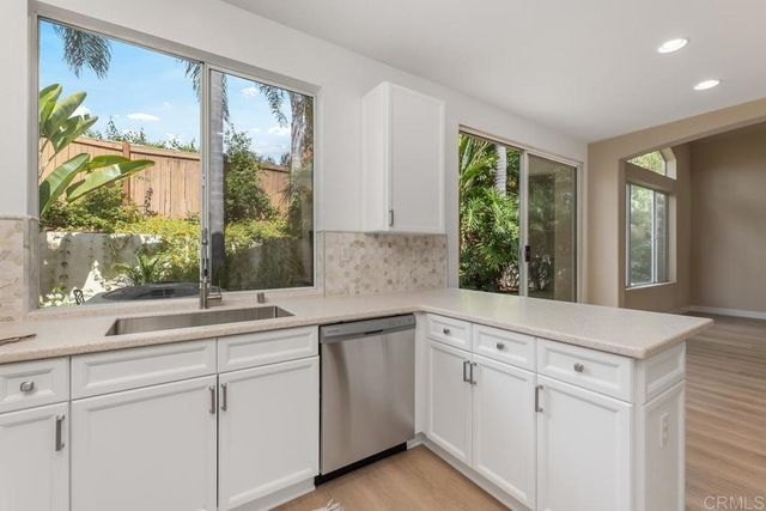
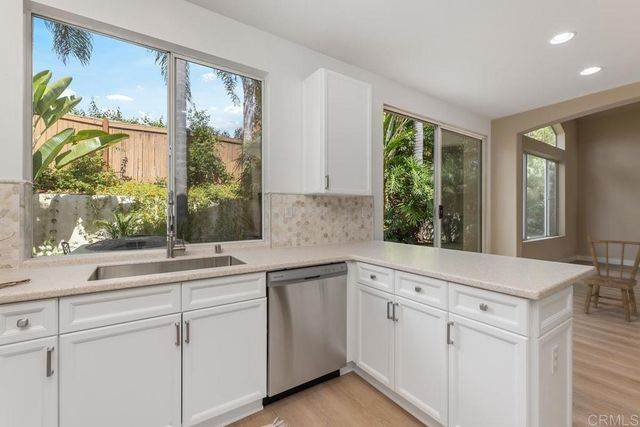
+ dining chair [583,236,640,323]
